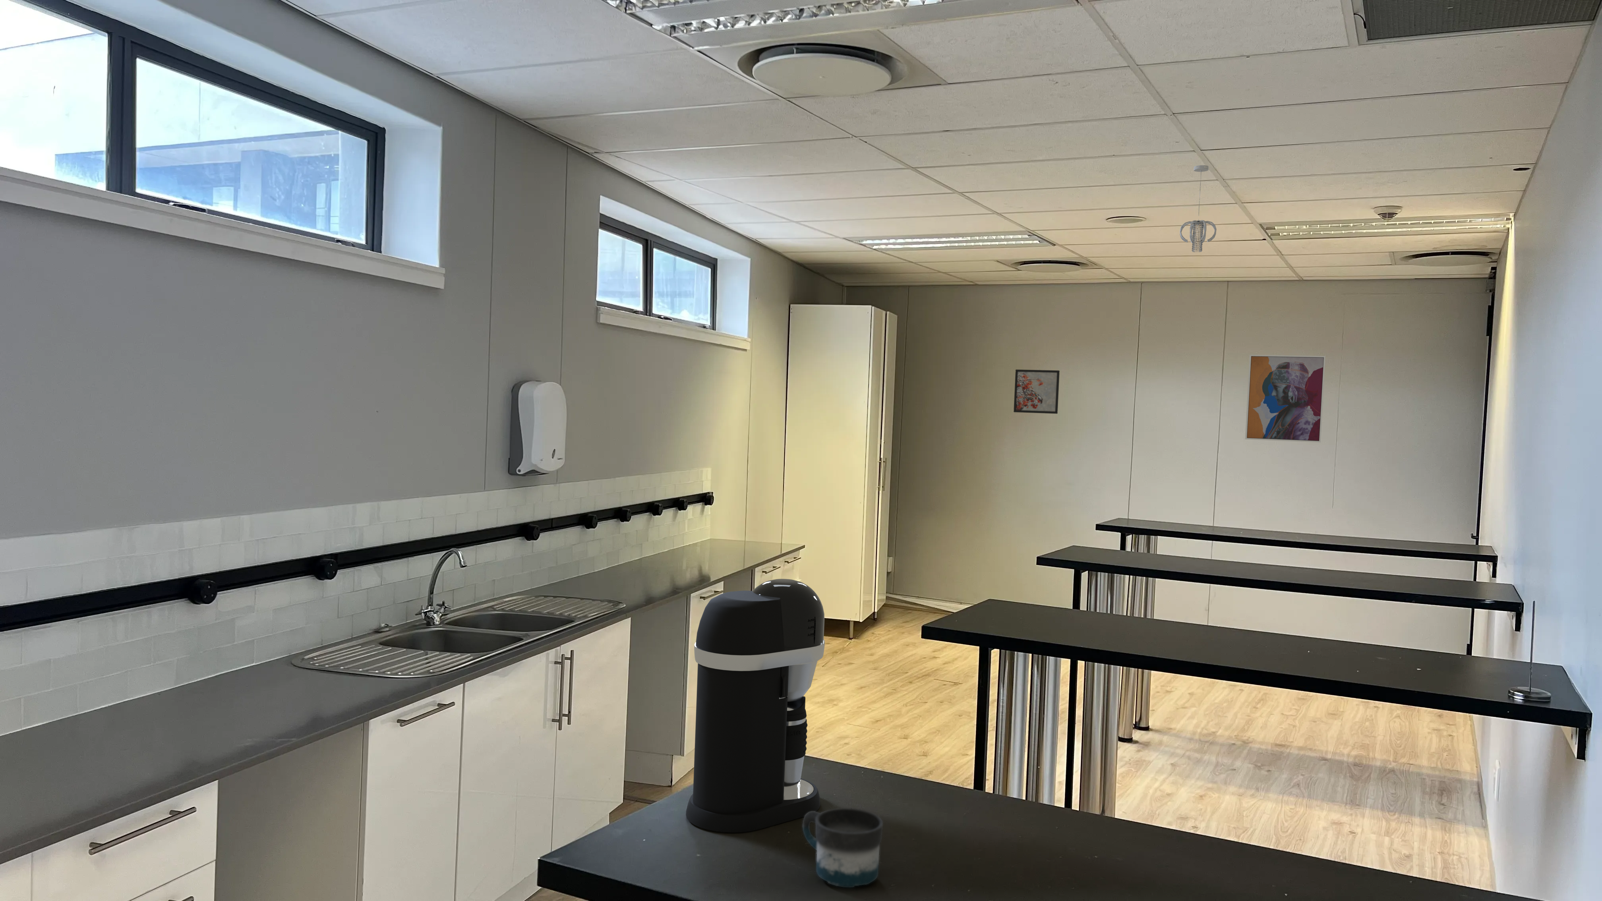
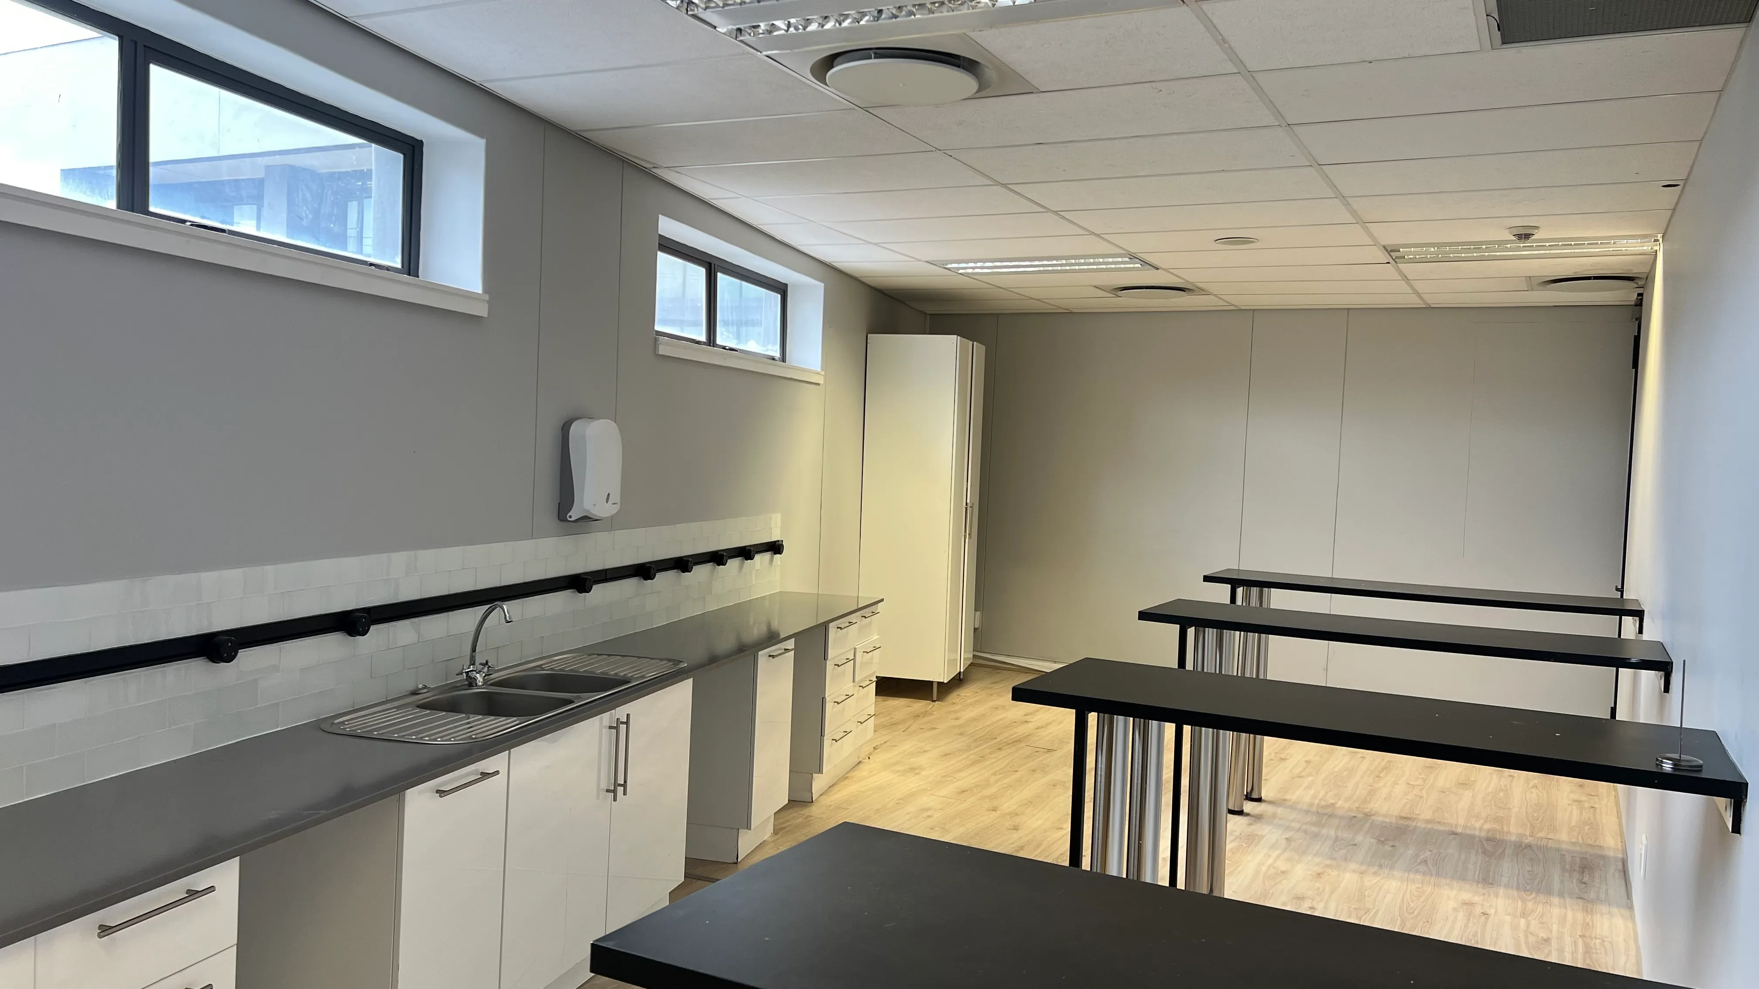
- wall art [1244,354,1326,443]
- coffee maker [685,579,825,833]
- mug [802,807,884,888]
- pendant light [1179,165,1217,253]
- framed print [1013,369,1060,415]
